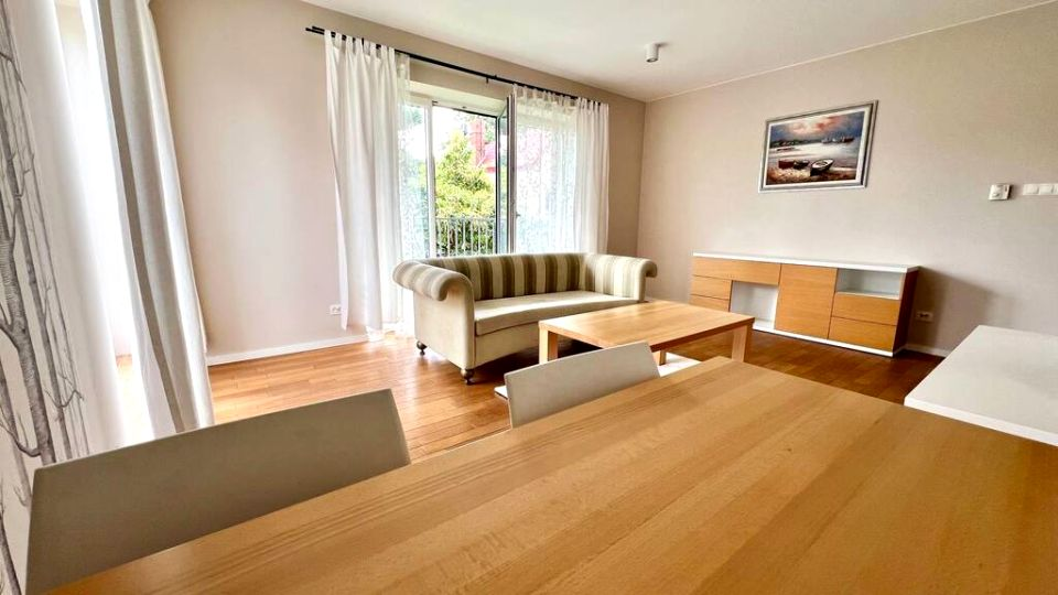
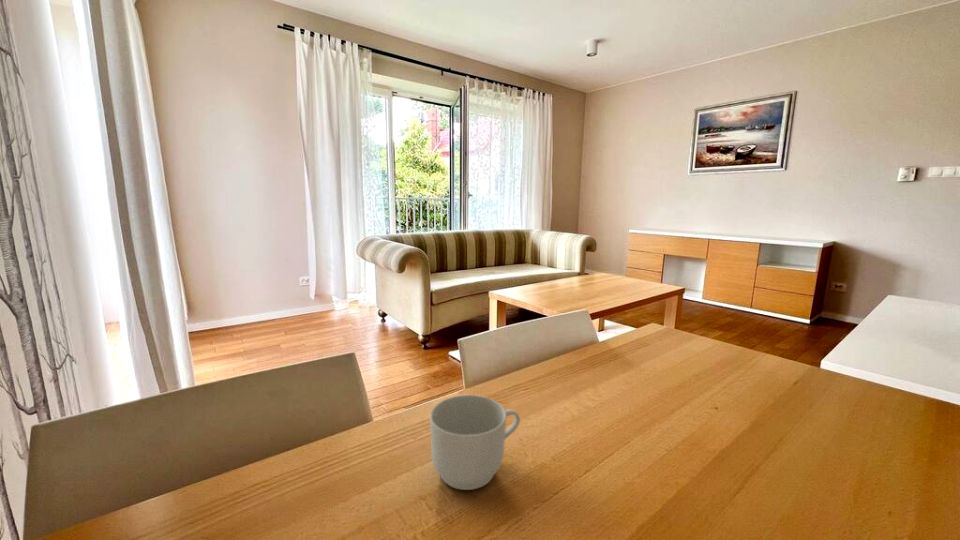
+ mug [429,394,521,491]
